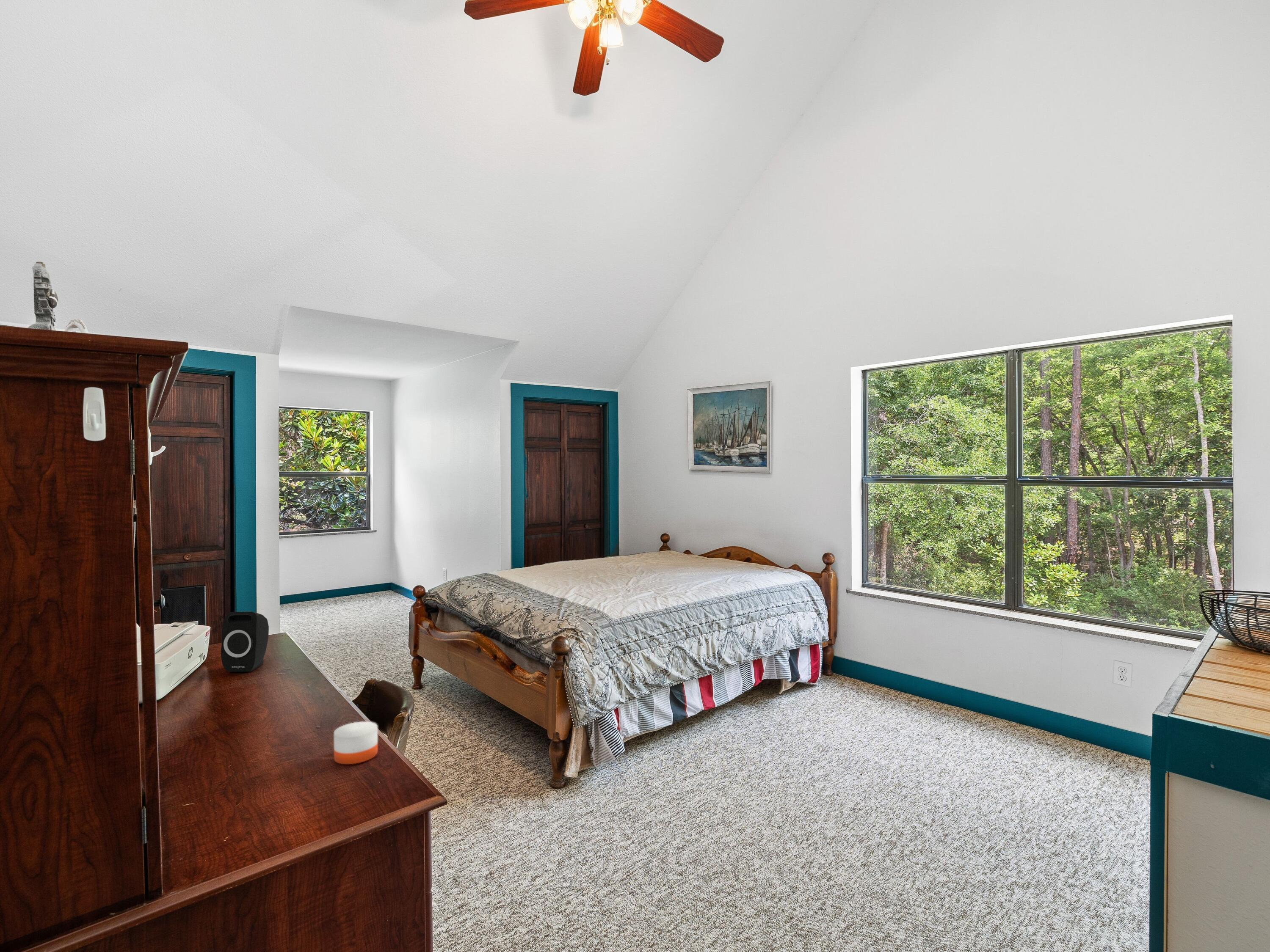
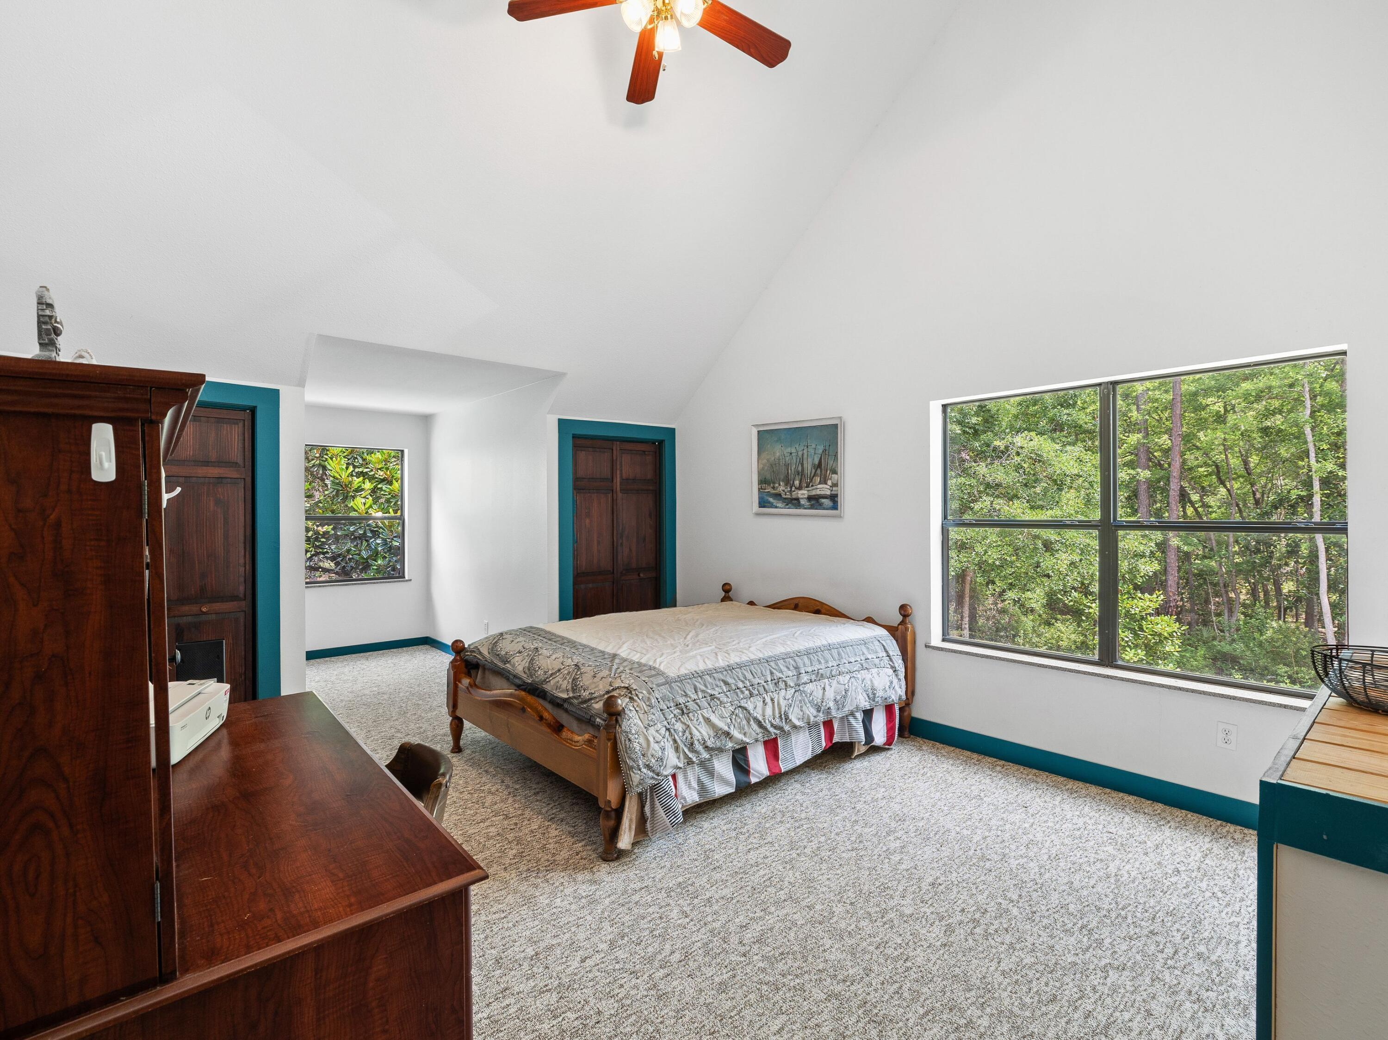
- candle [333,704,378,765]
- speaker [221,611,269,672]
